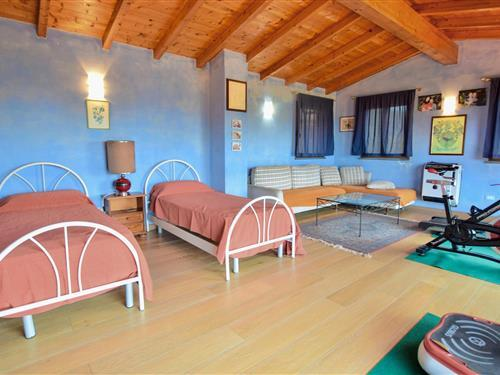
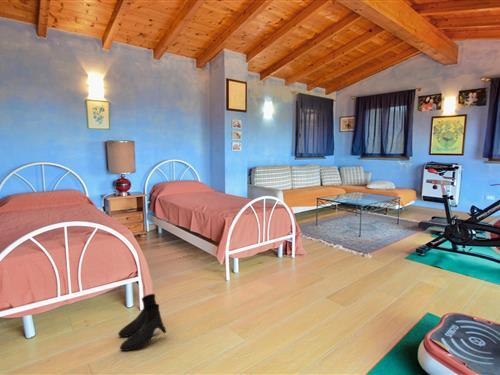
+ boots [117,293,167,352]
